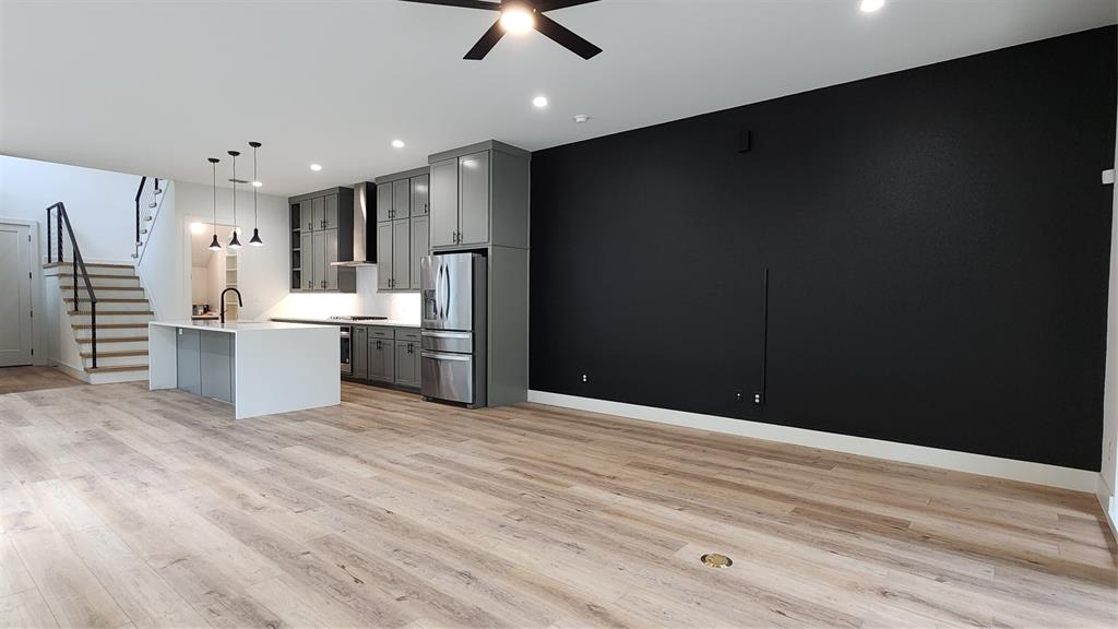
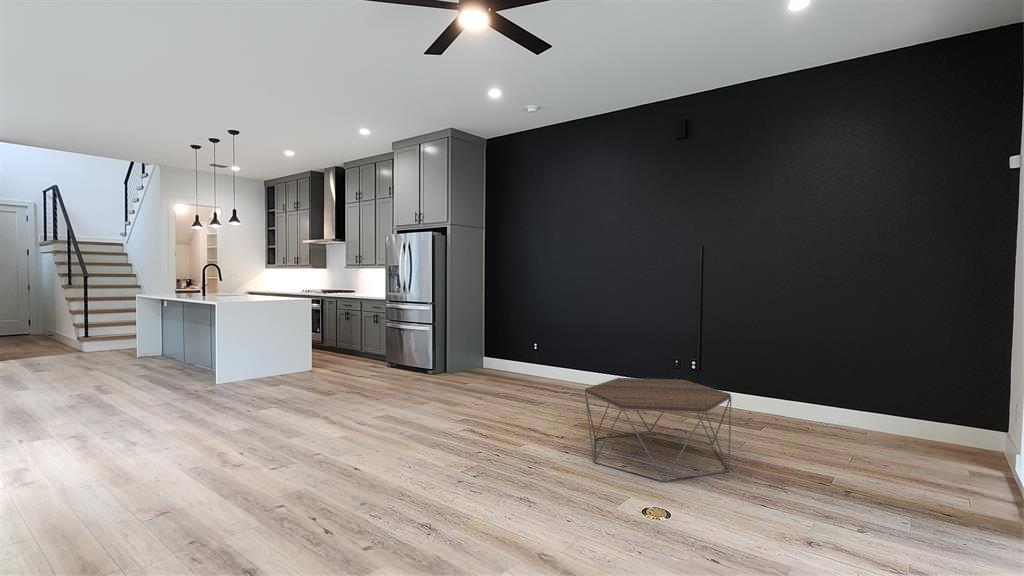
+ coffee table [584,377,733,483]
